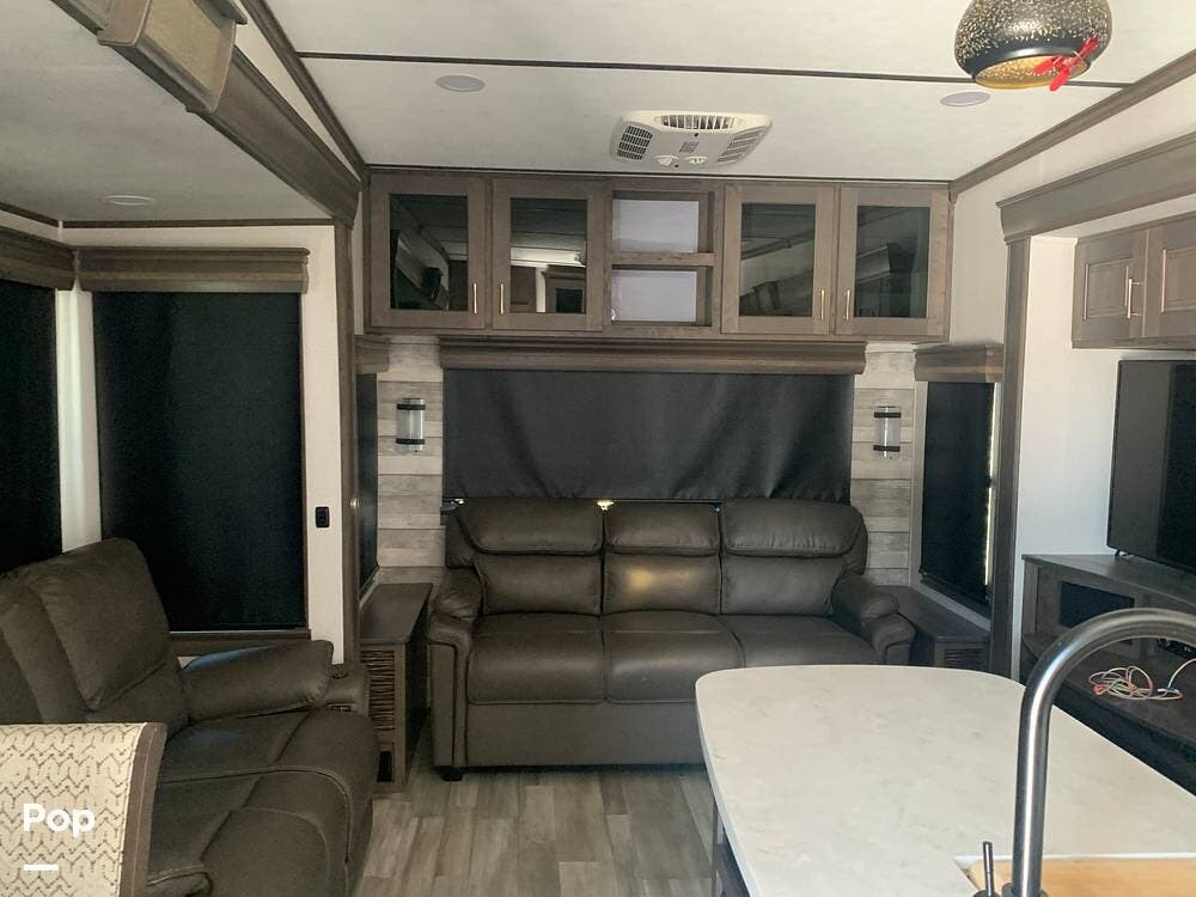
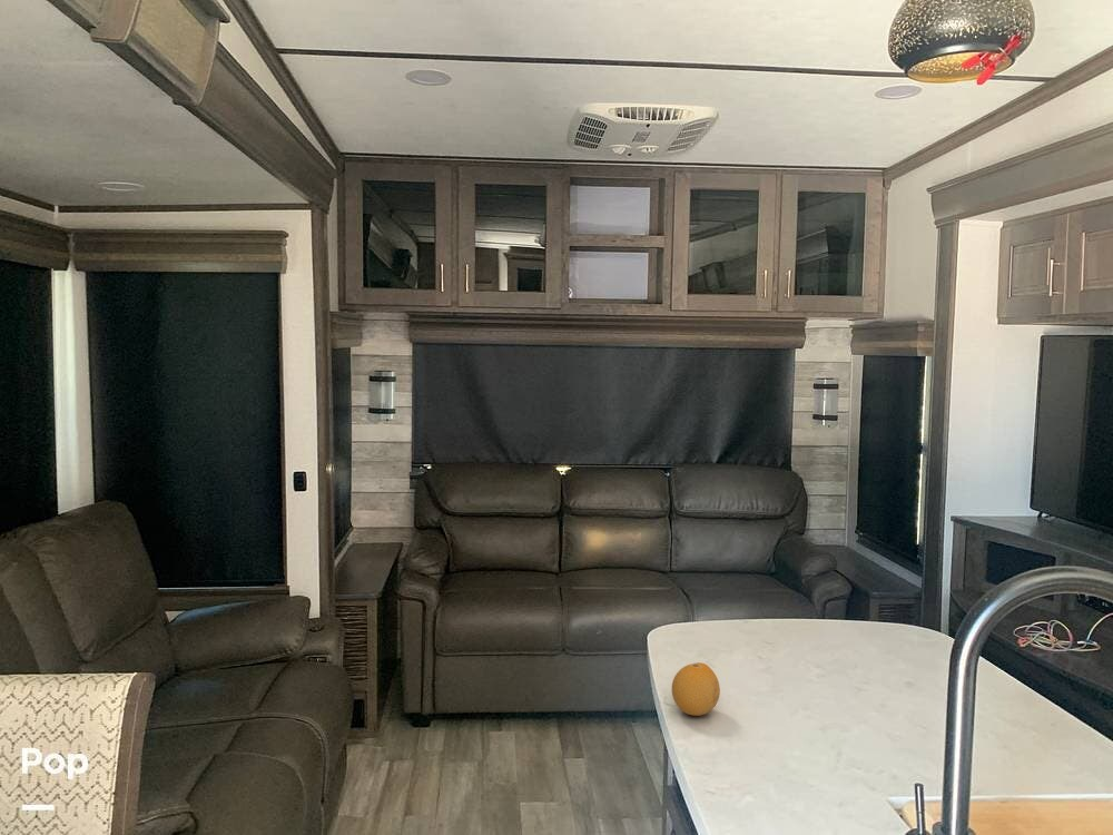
+ fruit [671,661,721,717]
